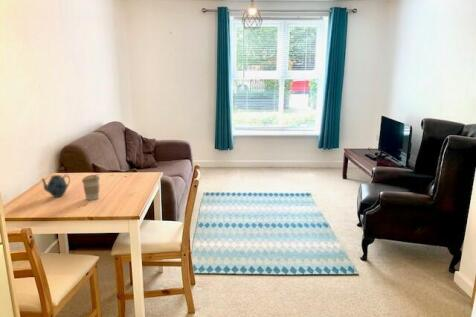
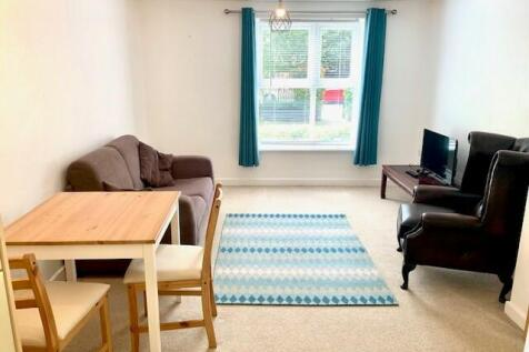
- coffee cup [81,174,101,201]
- teapot [40,174,71,198]
